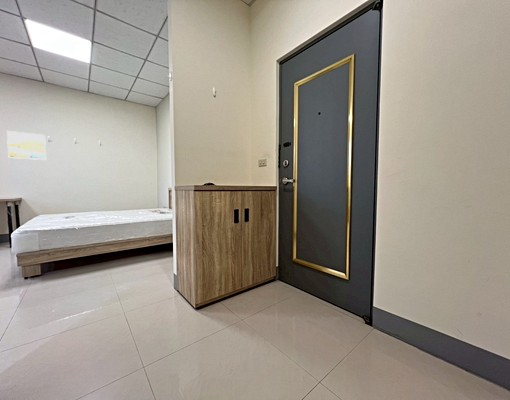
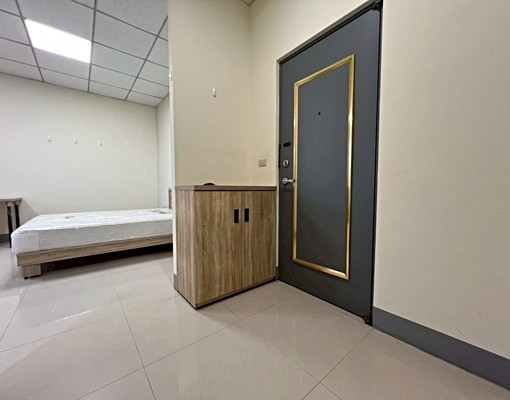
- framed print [6,130,47,161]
